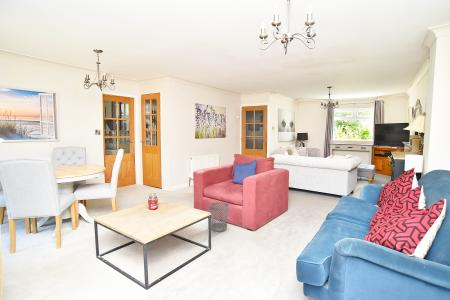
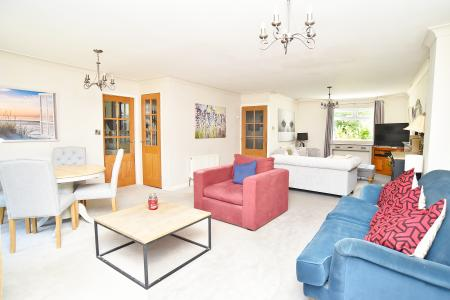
- wastebasket [208,201,230,233]
